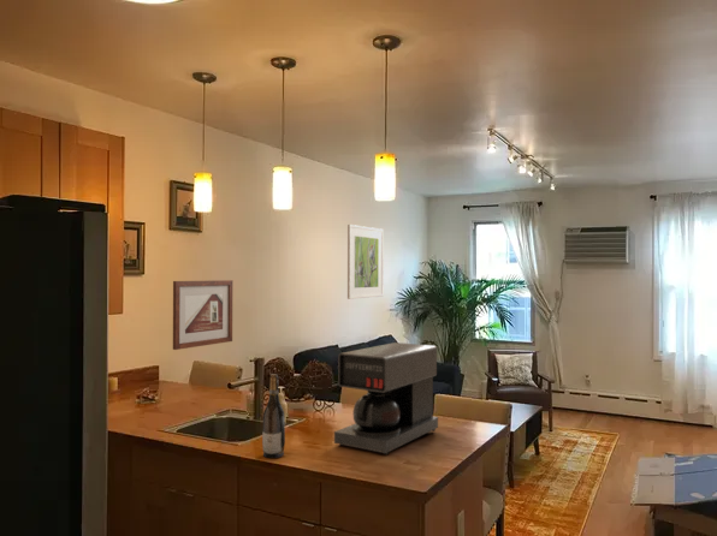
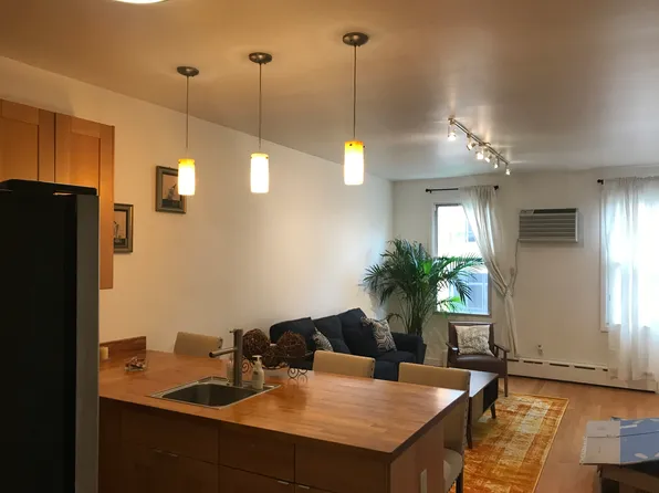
- wine bottle [261,373,286,459]
- picture frame [172,279,233,351]
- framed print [346,224,385,300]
- coffee maker [333,341,439,457]
